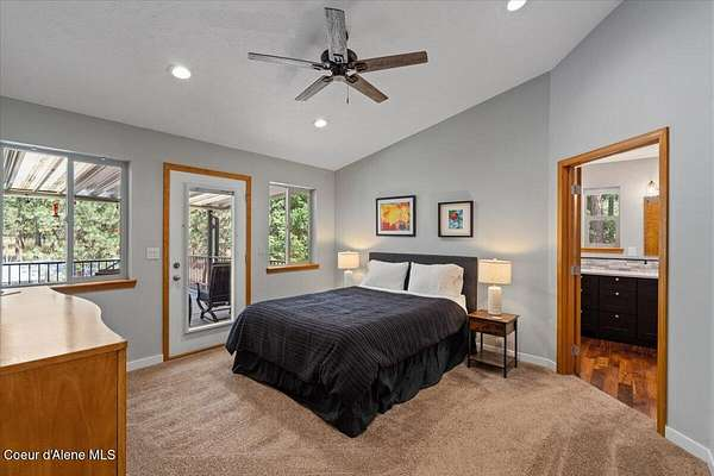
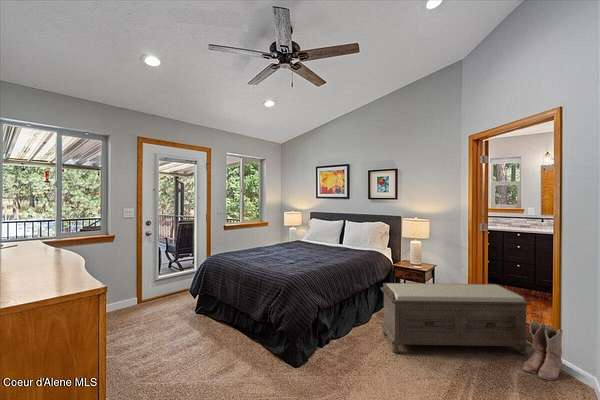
+ boots [520,320,564,381]
+ bench [379,282,532,356]
